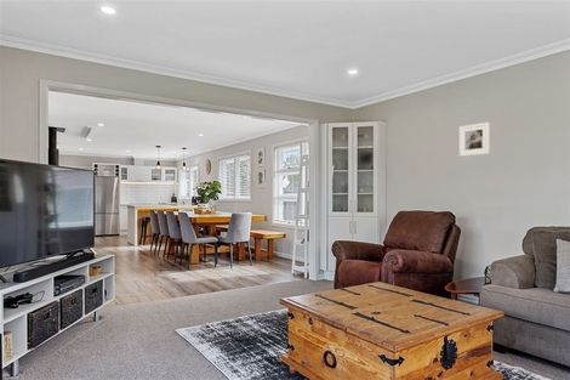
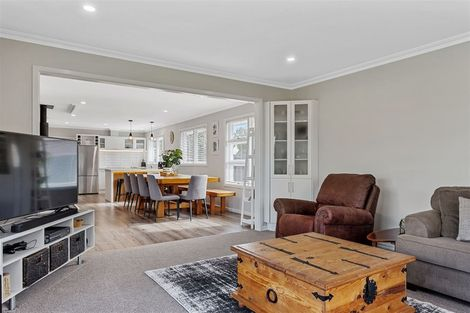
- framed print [458,121,491,158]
